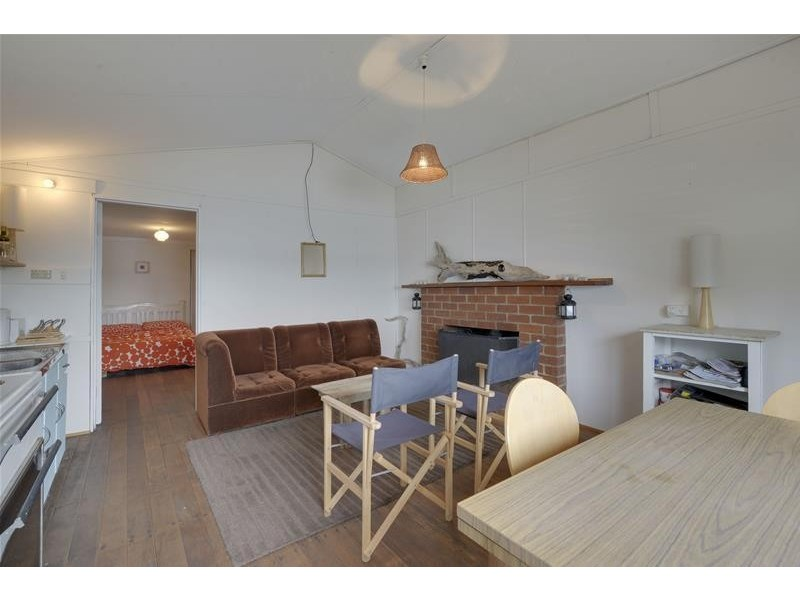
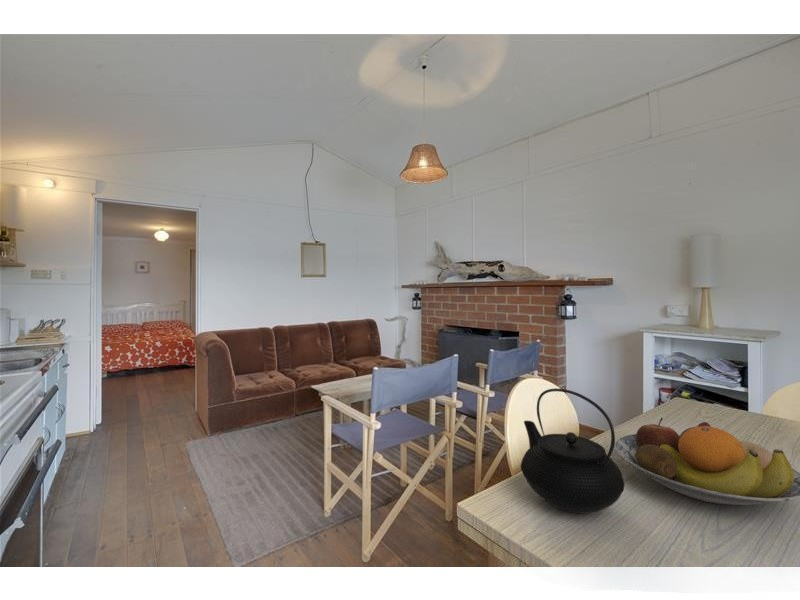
+ teapot [520,387,626,514]
+ fruit bowl [614,417,800,506]
